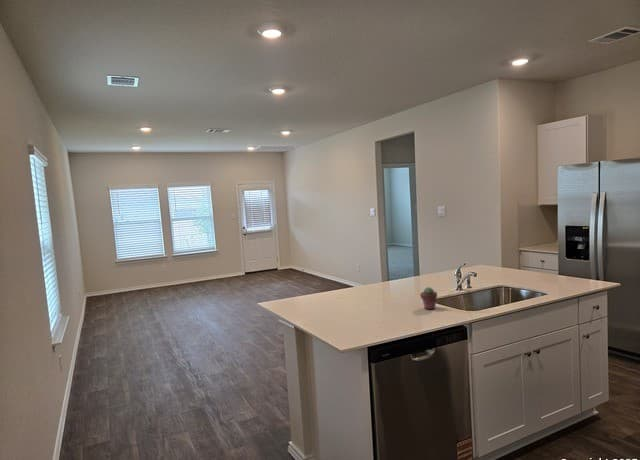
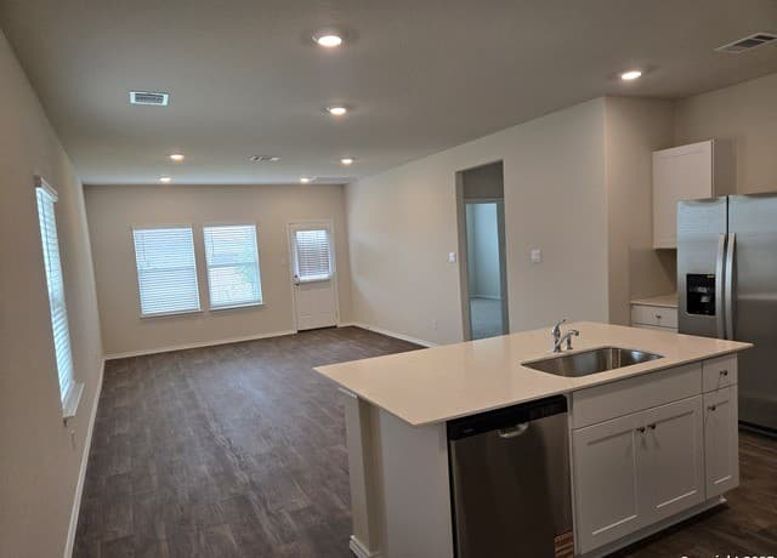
- potted succulent [419,286,438,310]
